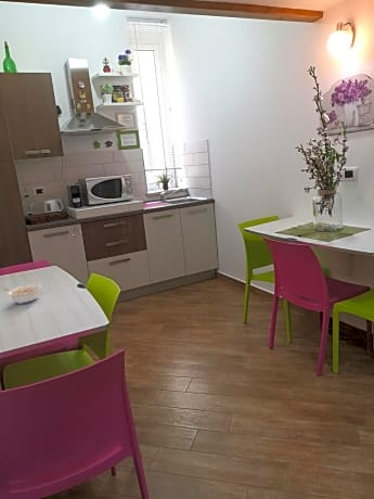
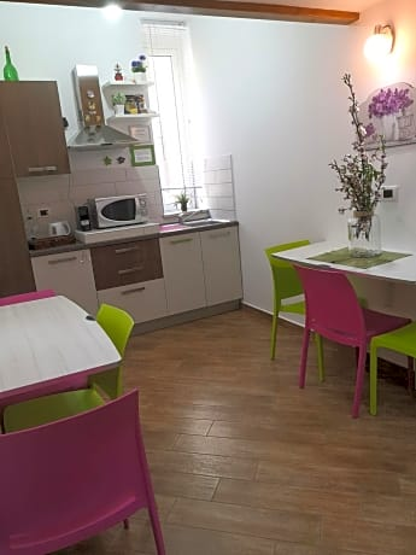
- legume [2,283,42,305]
